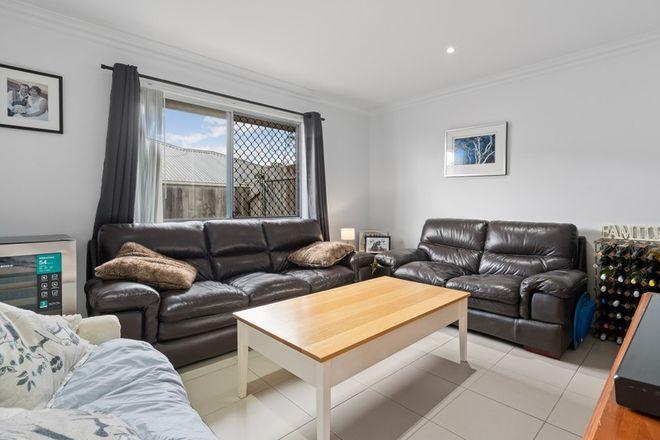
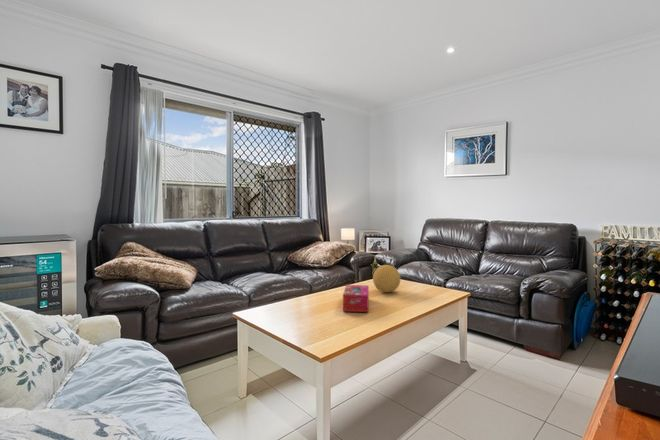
+ tissue box [342,284,370,313]
+ decorative ball [372,264,401,294]
